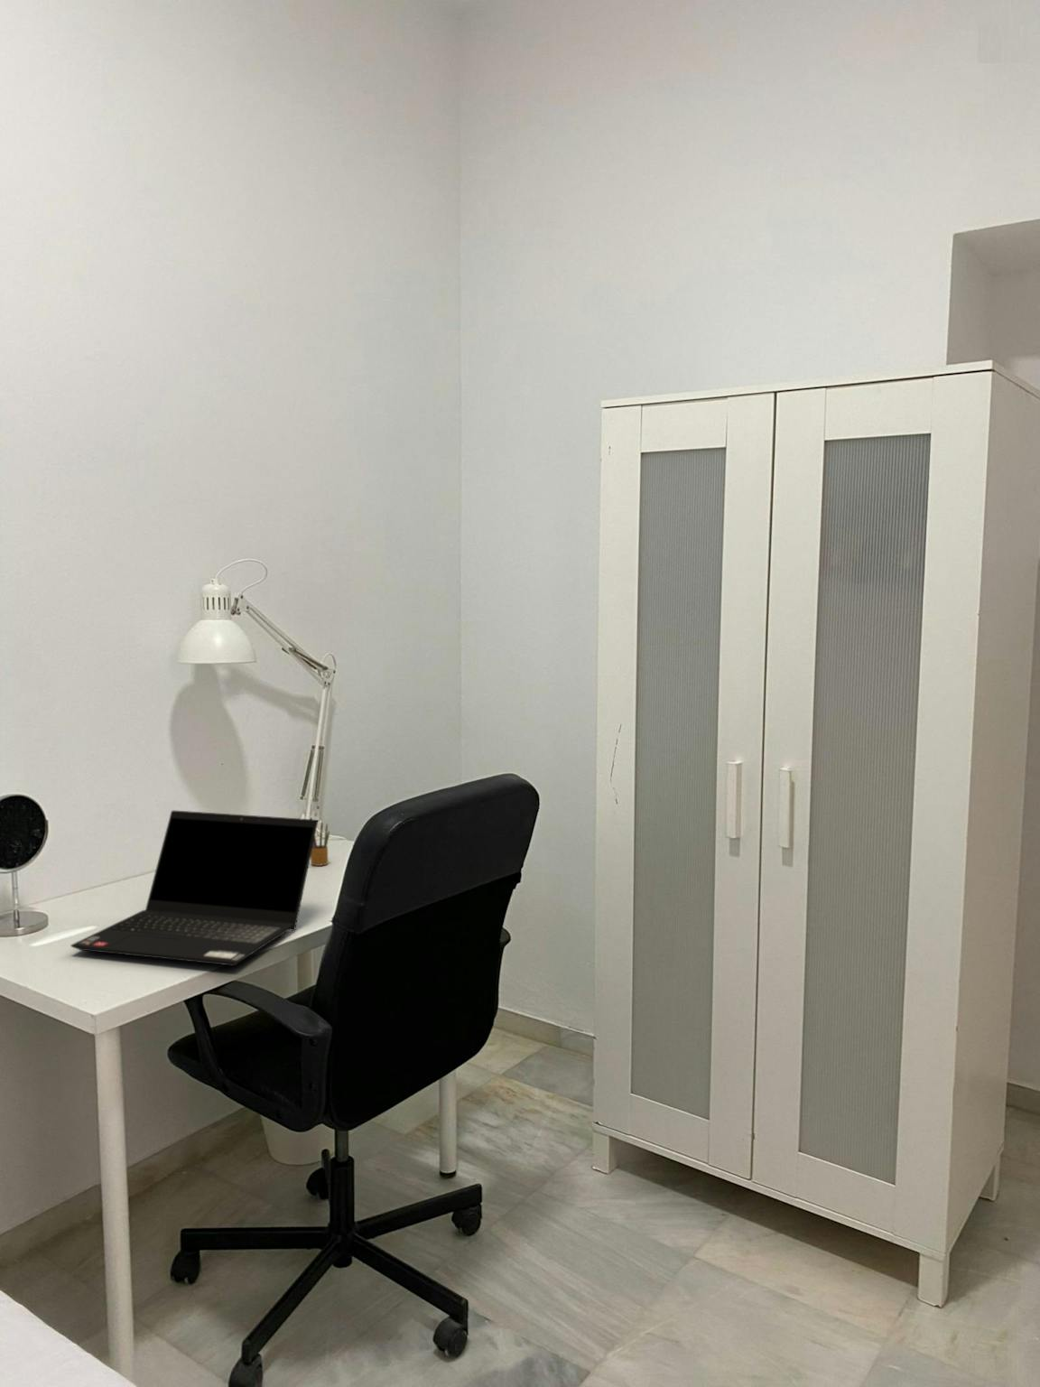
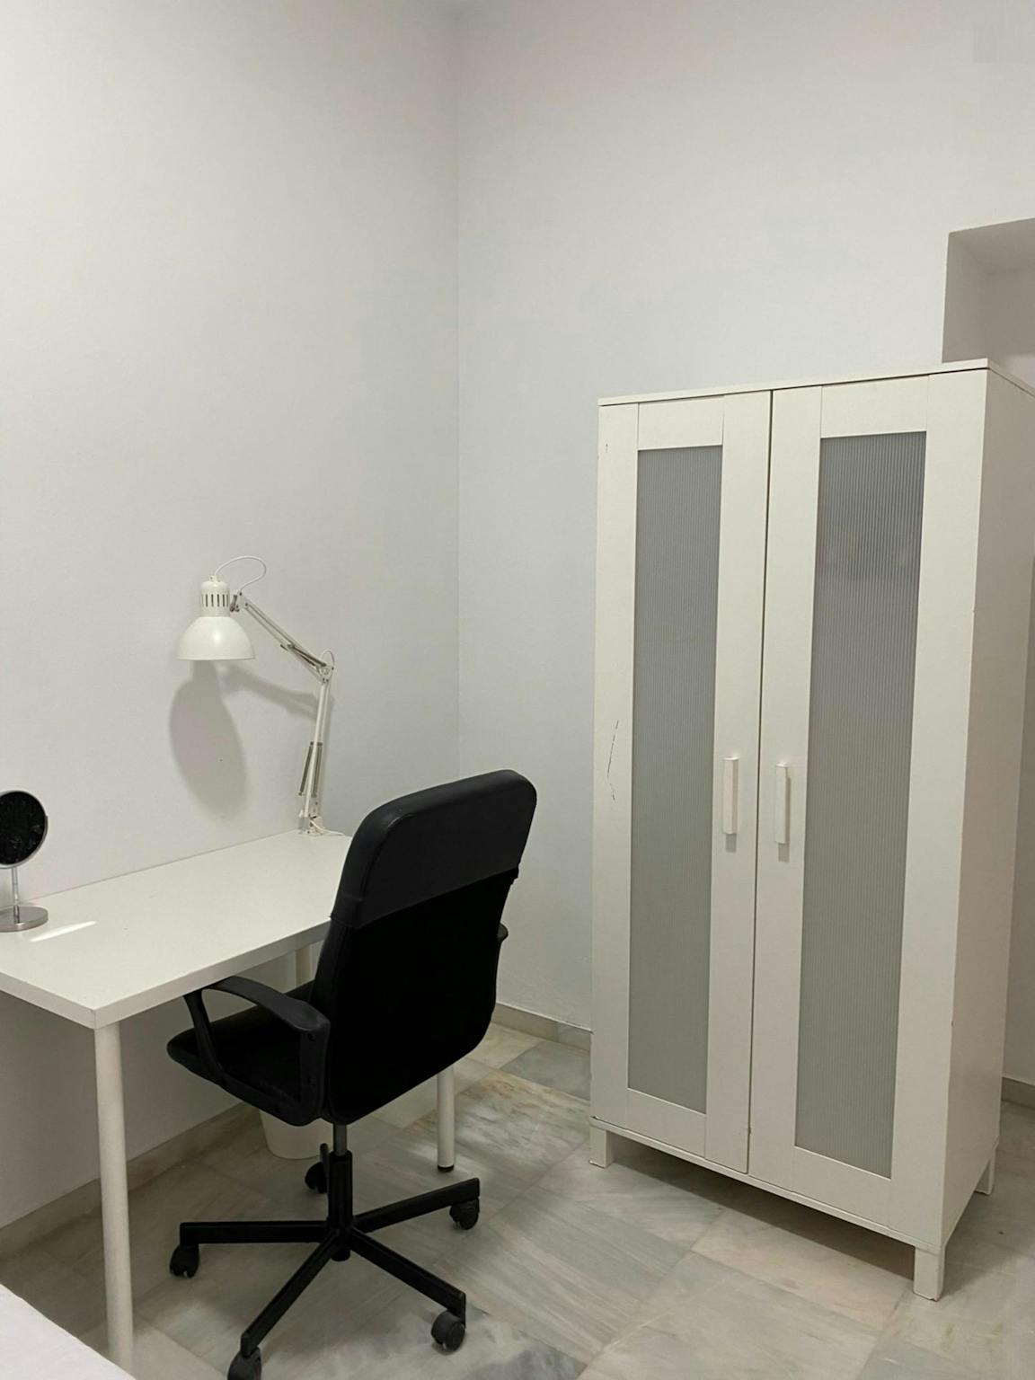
- pencil box [309,821,330,867]
- laptop computer [70,809,319,968]
